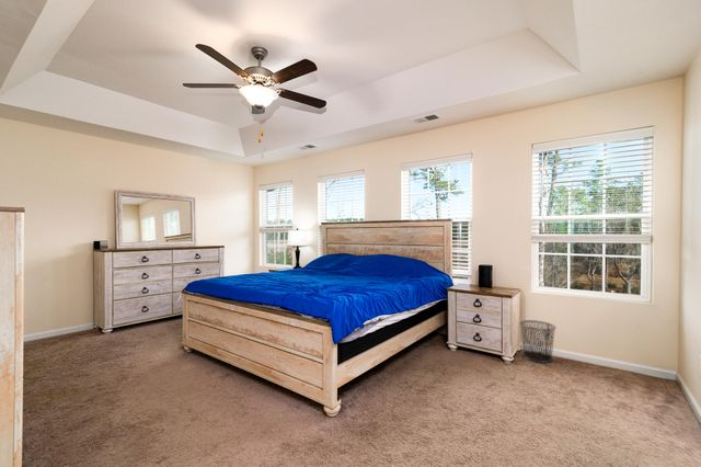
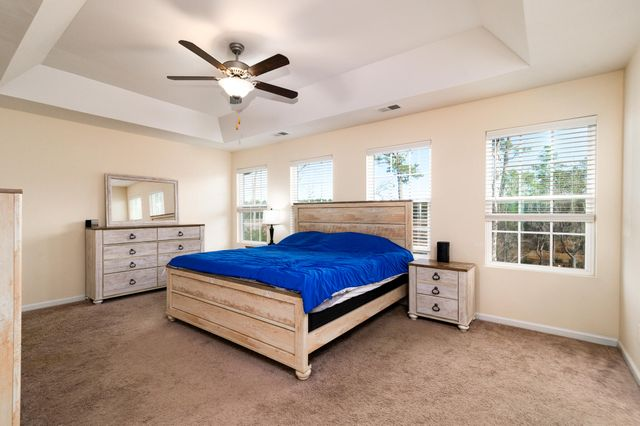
- waste bin [519,319,556,364]
